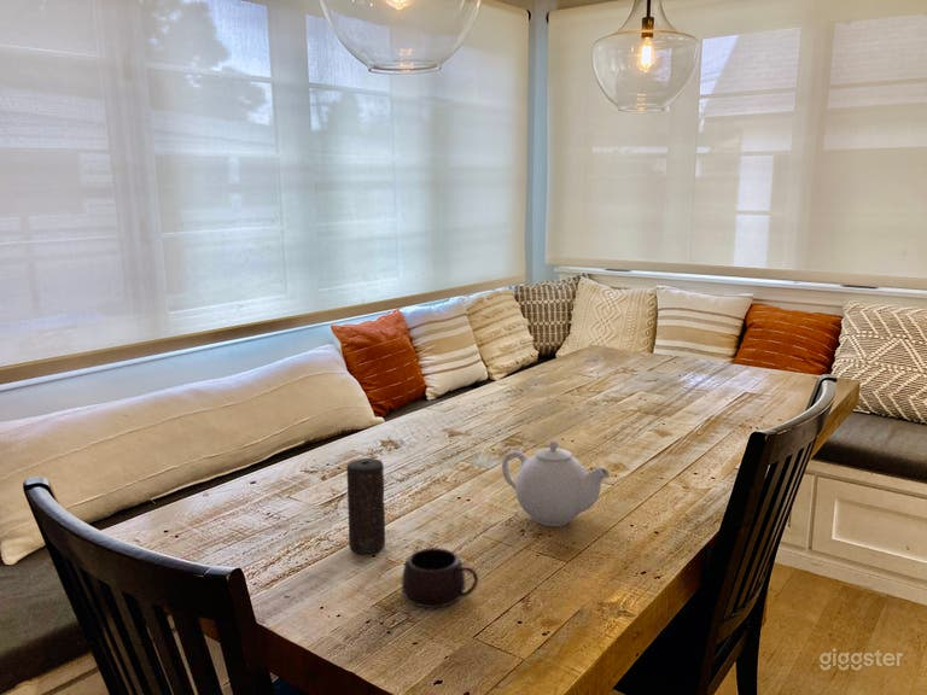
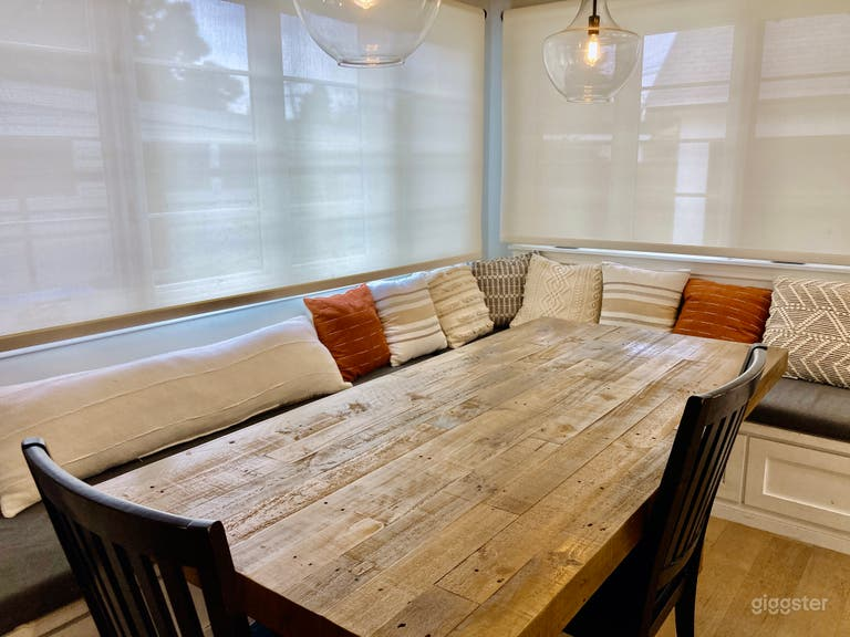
- candle [345,457,386,555]
- mug [401,547,479,609]
- teapot [501,439,611,527]
